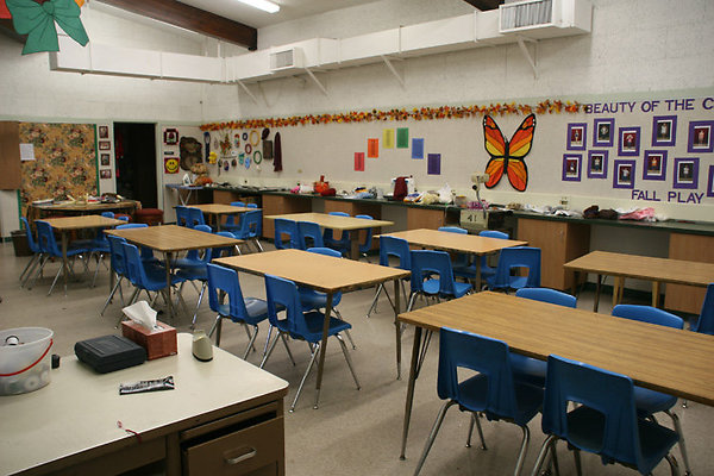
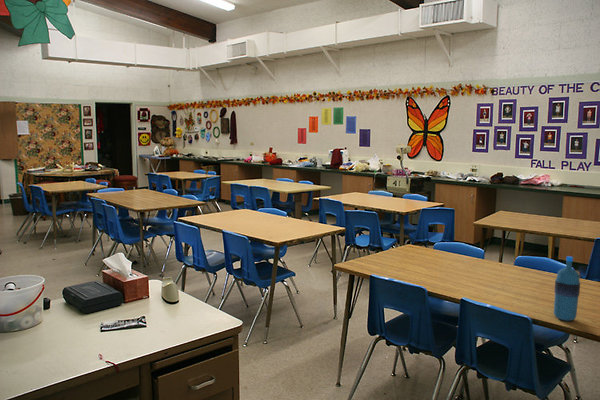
+ water bottle [553,255,581,322]
